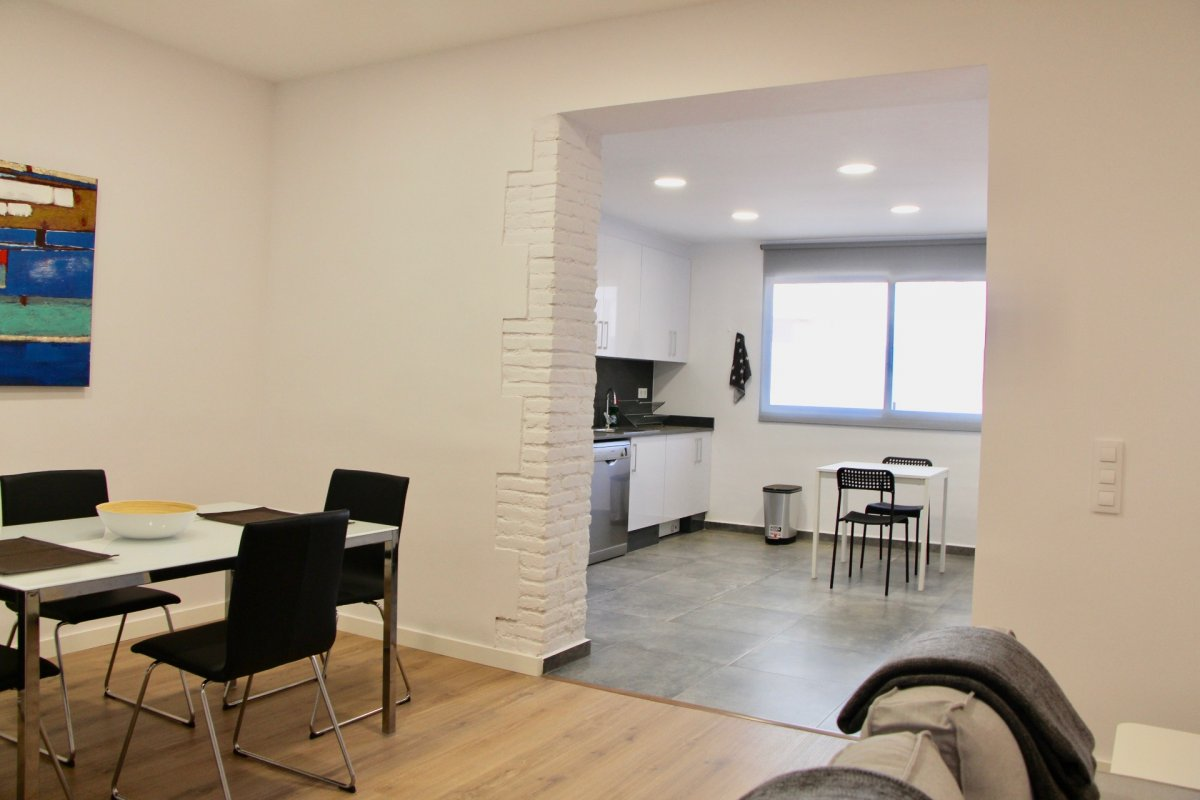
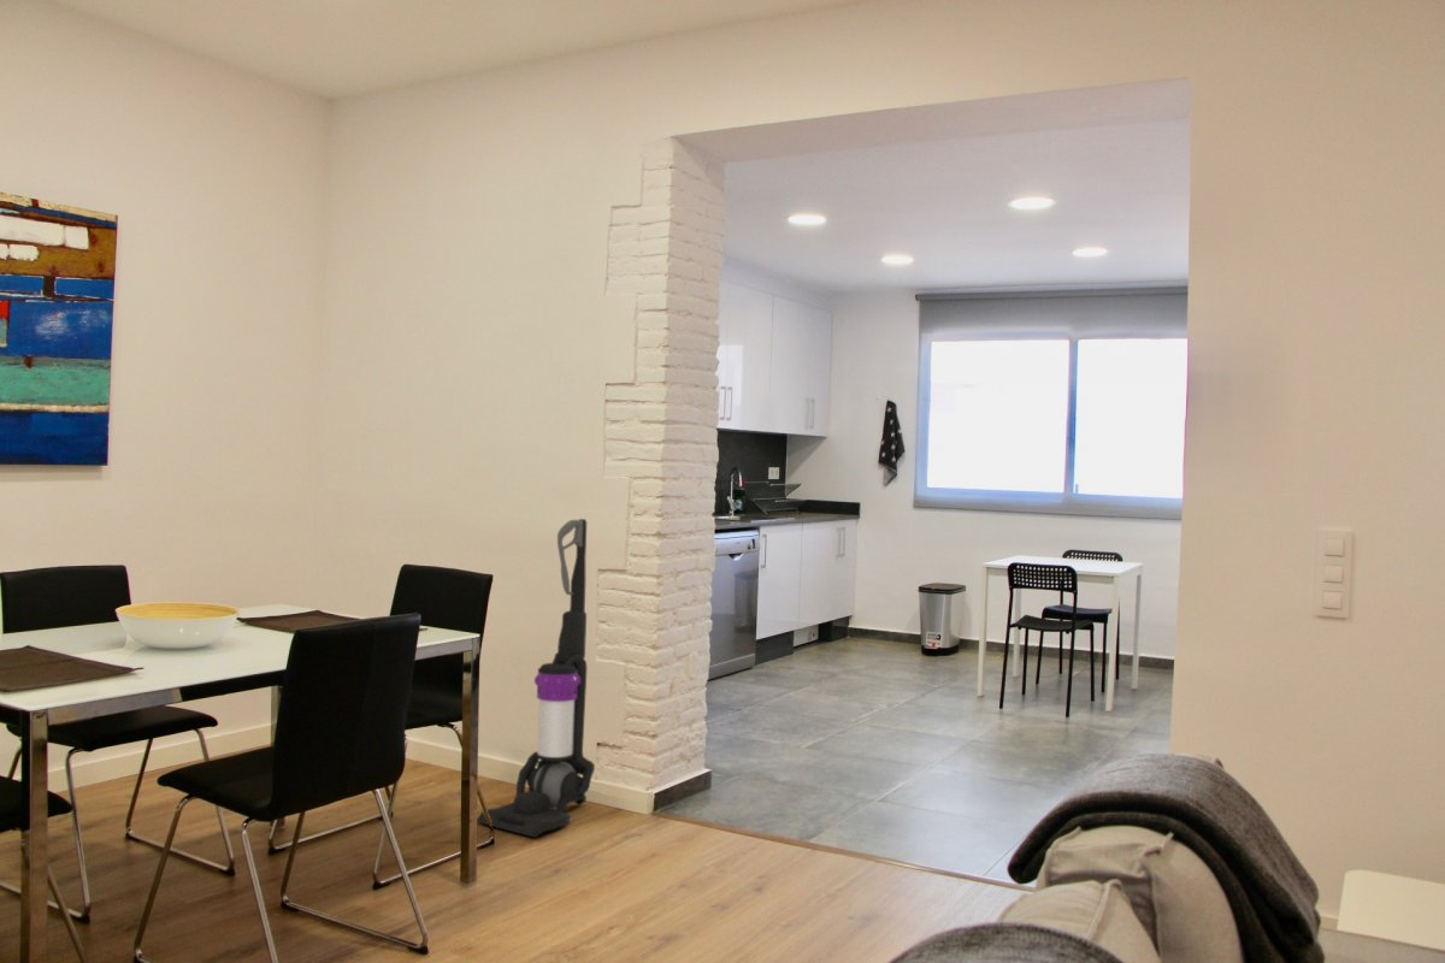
+ vacuum cleaner [476,518,596,838]
